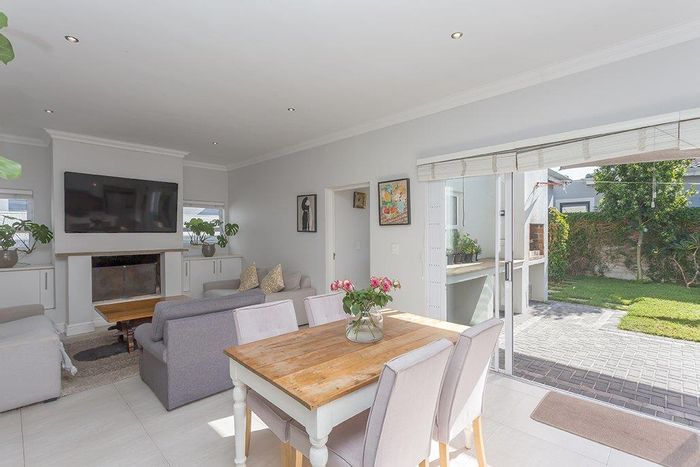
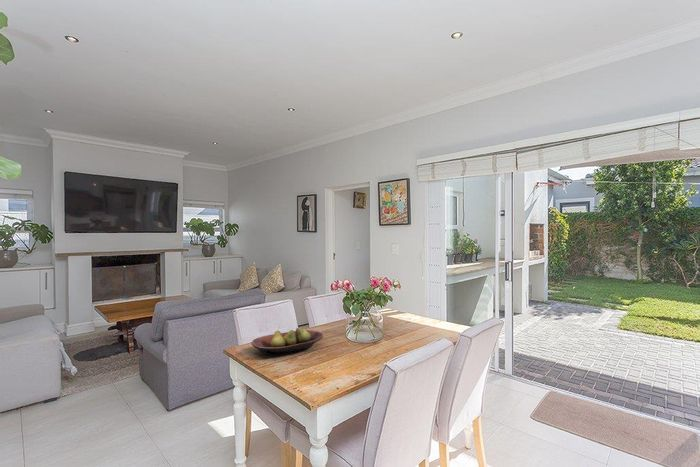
+ fruit bowl [251,327,325,356]
